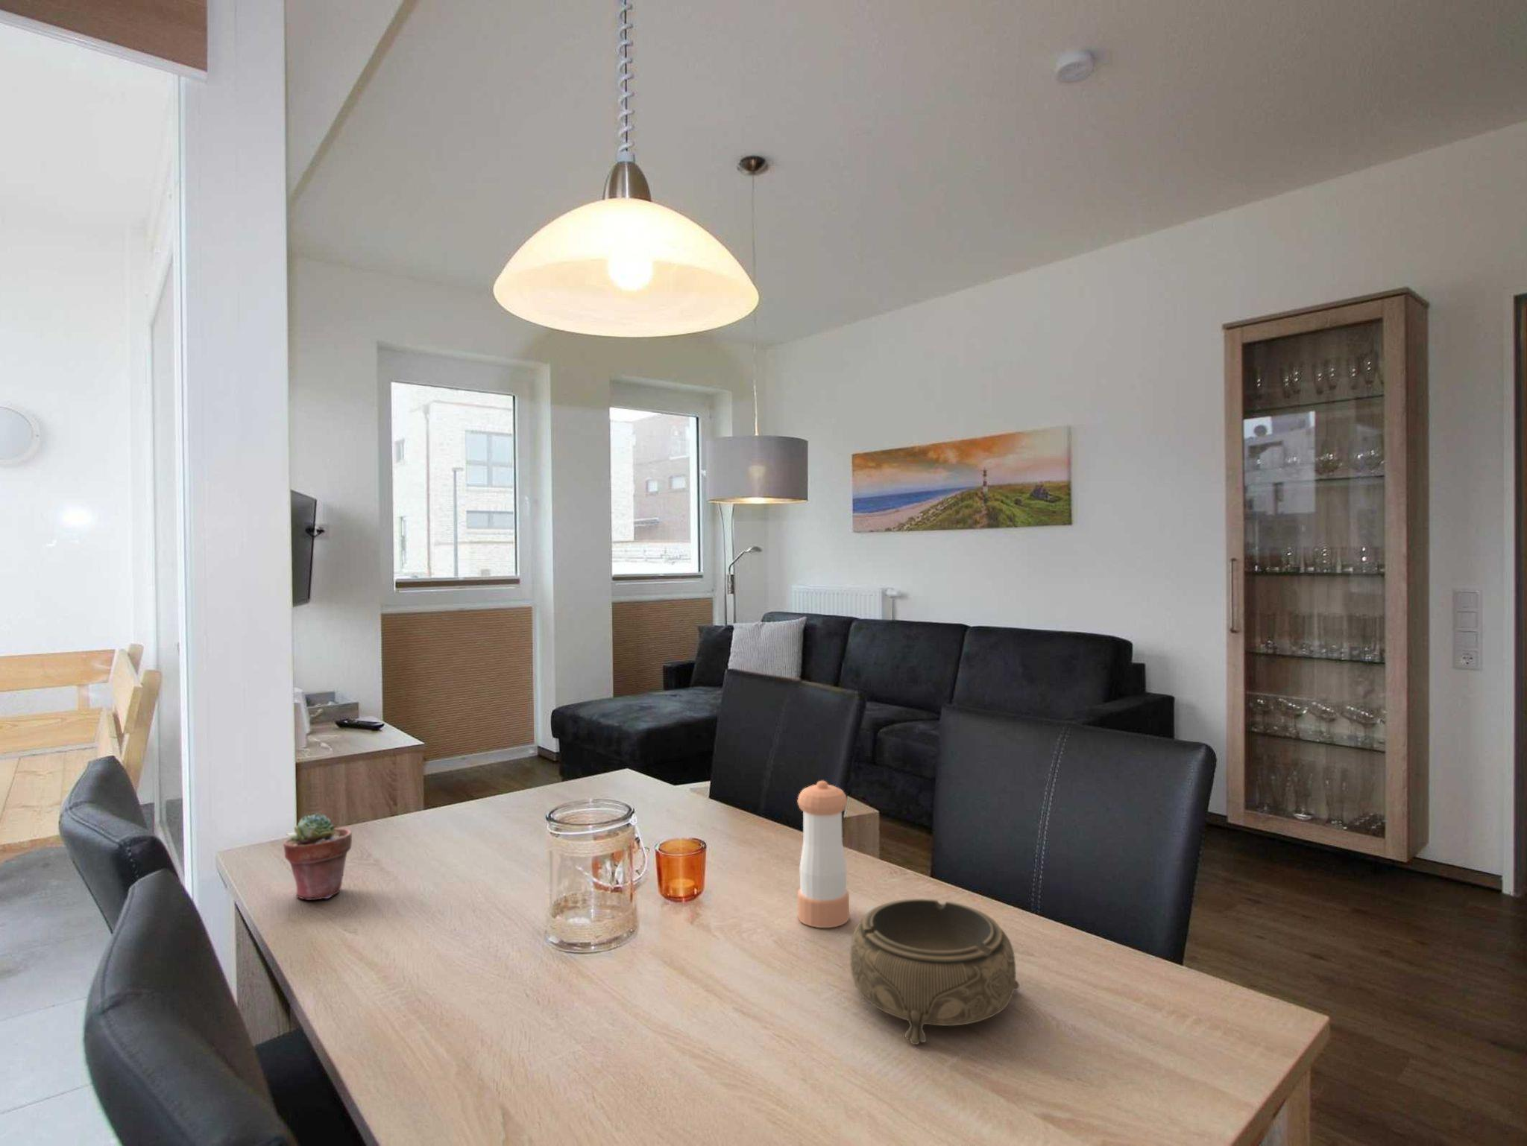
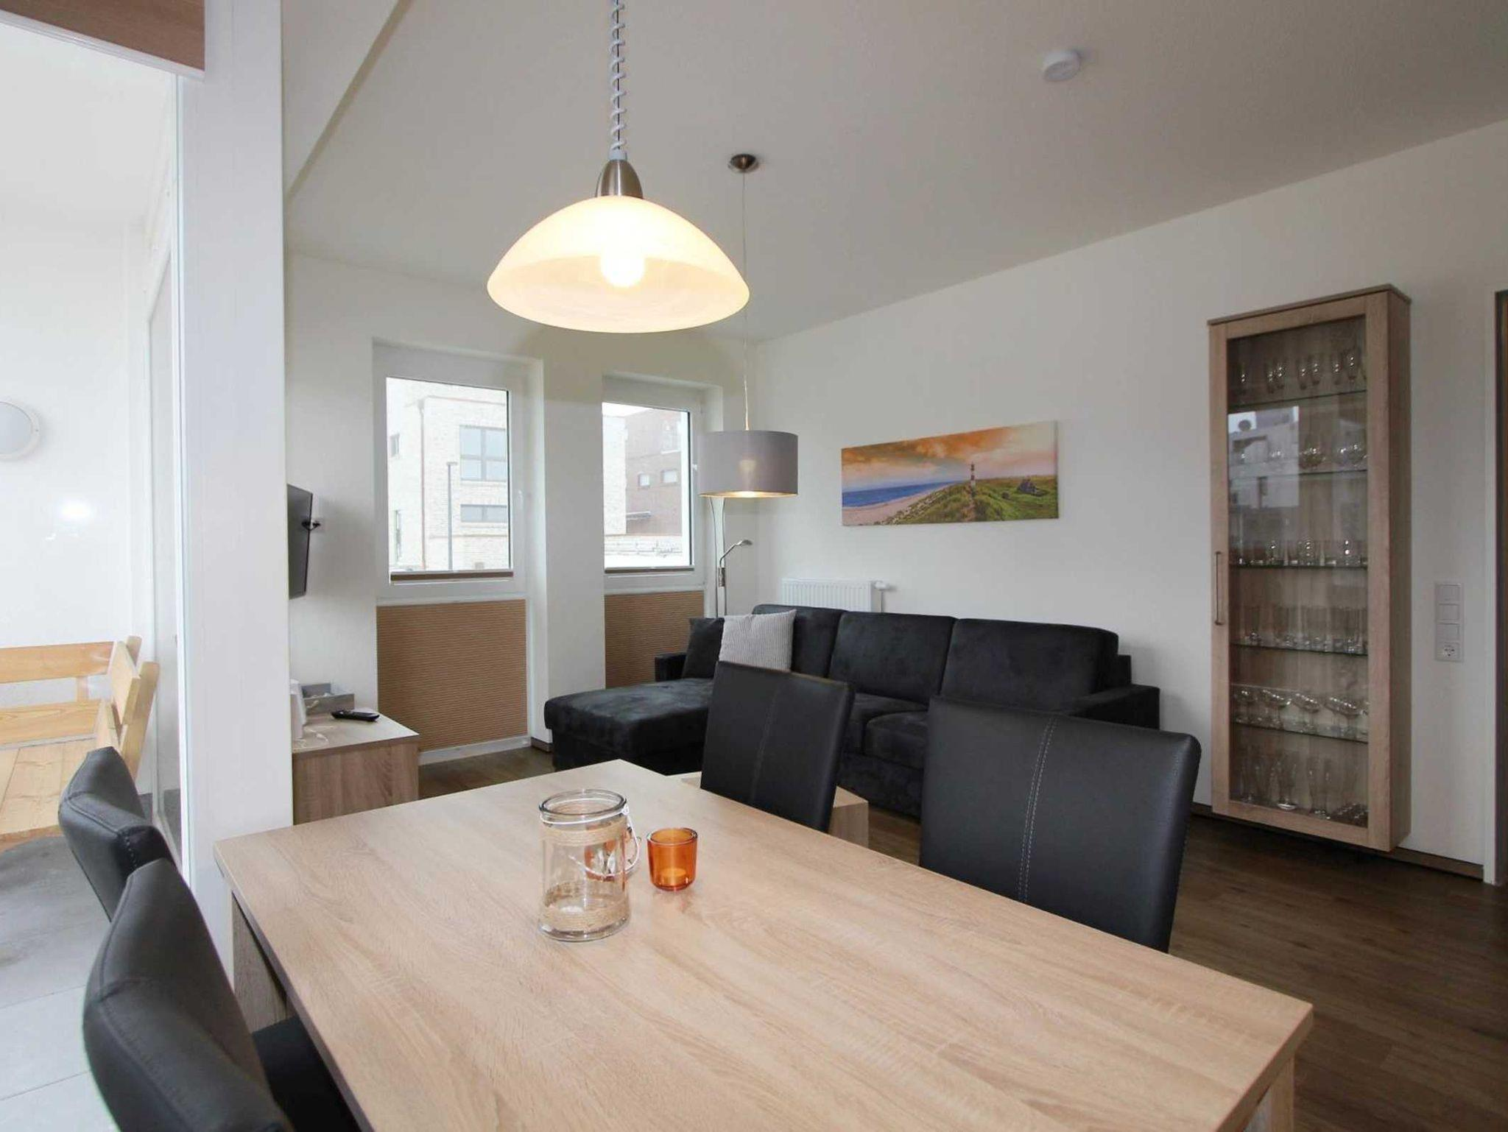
- potted succulent [283,813,353,900]
- decorative bowl [849,898,1021,1045]
- pepper shaker [797,780,850,928]
